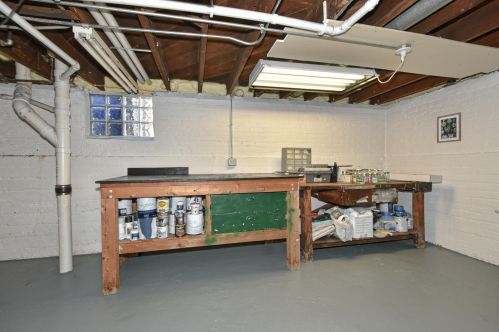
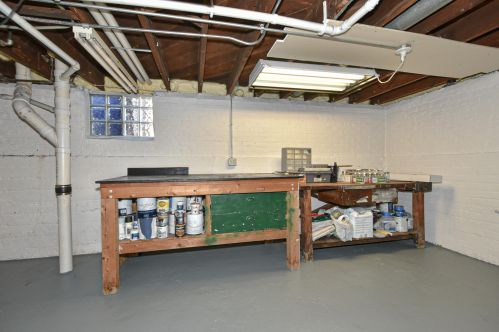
- wall art [436,111,462,144]
